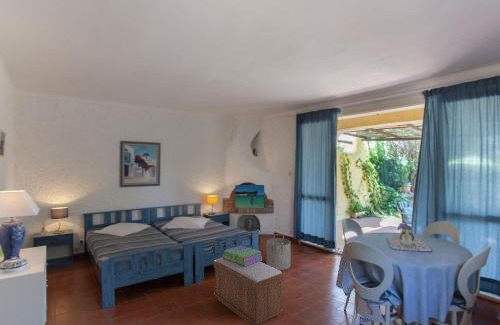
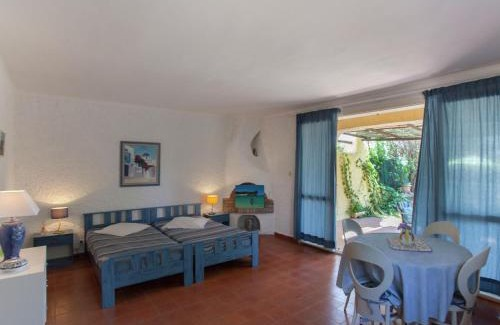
- bench [213,256,284,325]
- bucket [266,233,291,271]
- stack of books [222,244,264,267]
